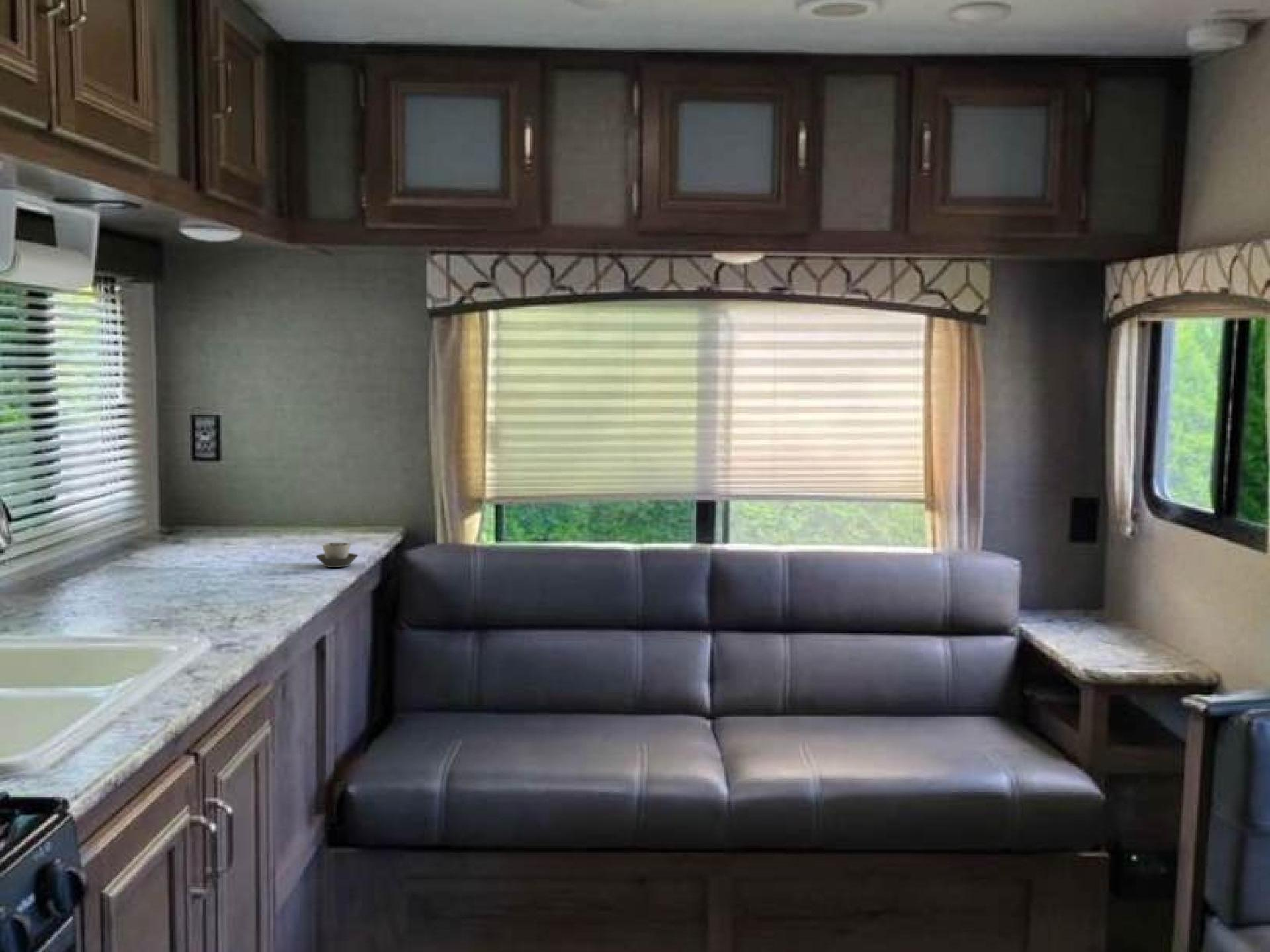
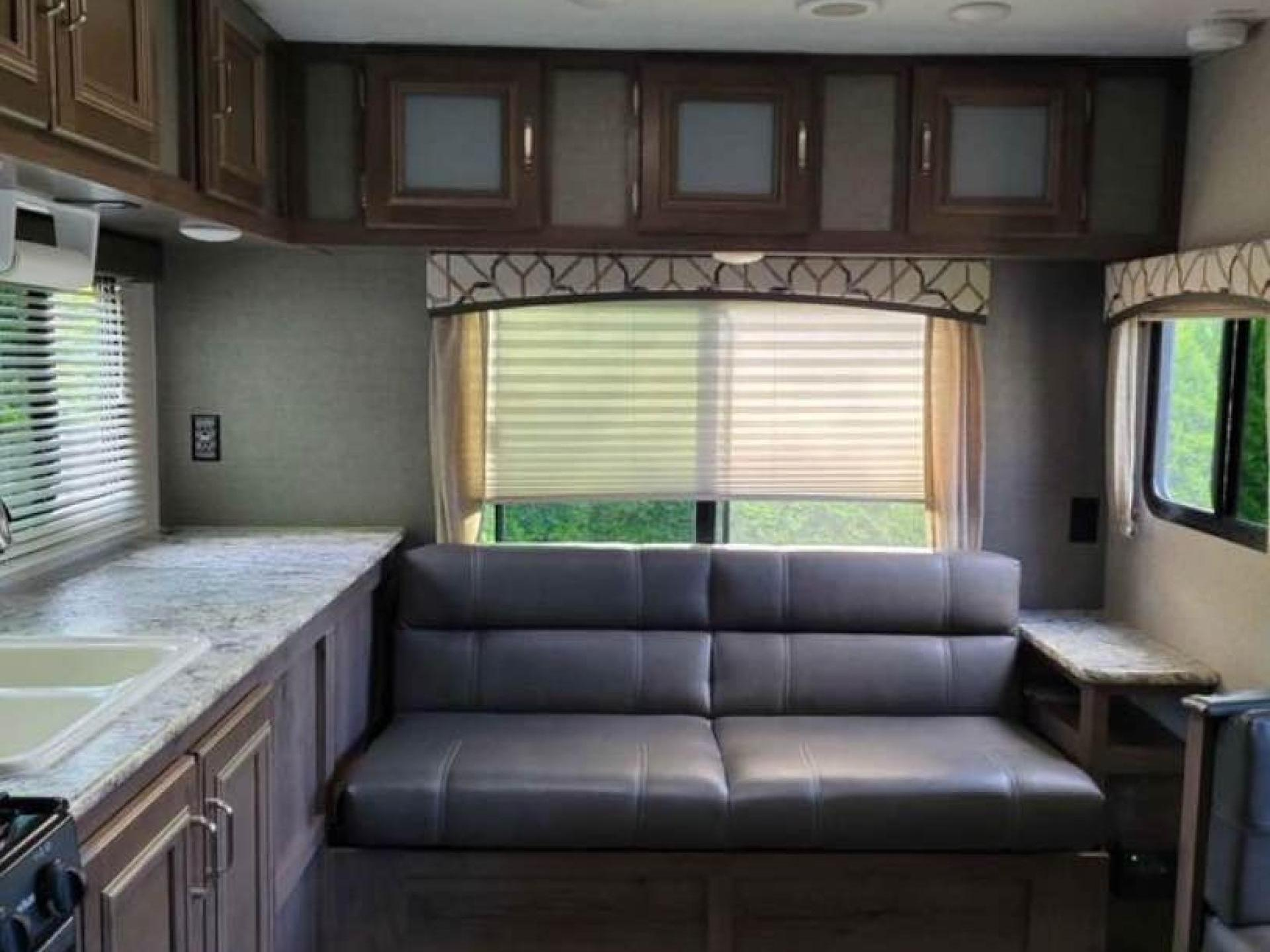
- cup [315,542,359,568]
